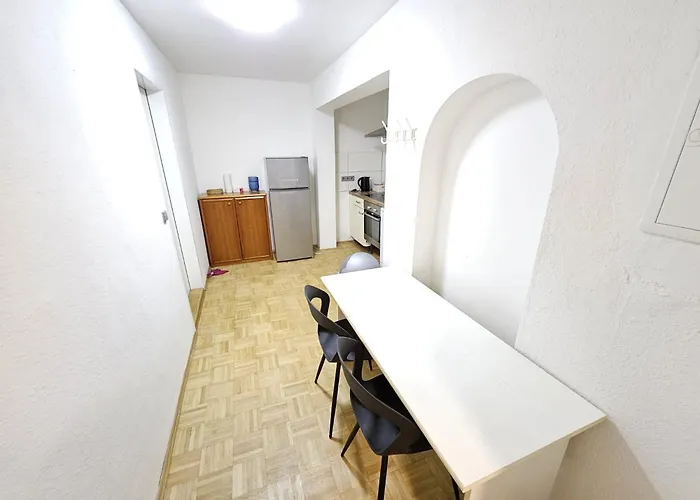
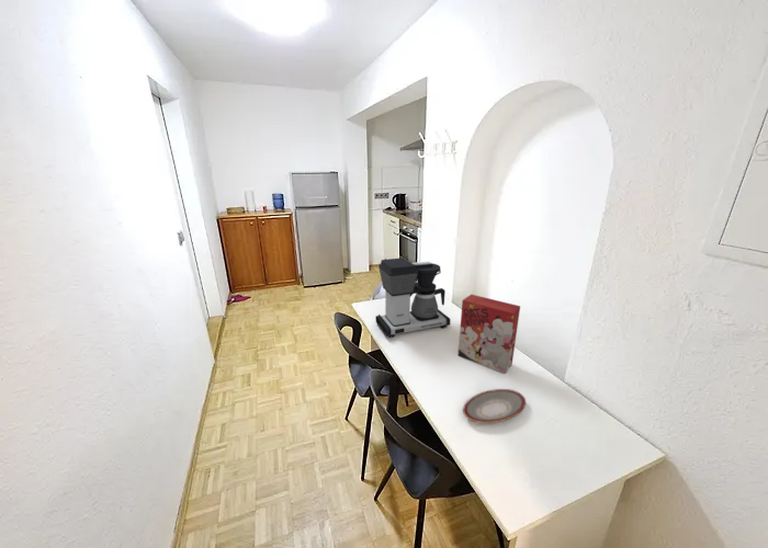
+ plate [462,388,527,424]
+ cereal box [456,294,521,375]
+ coffee maker [374,256,451,339]
